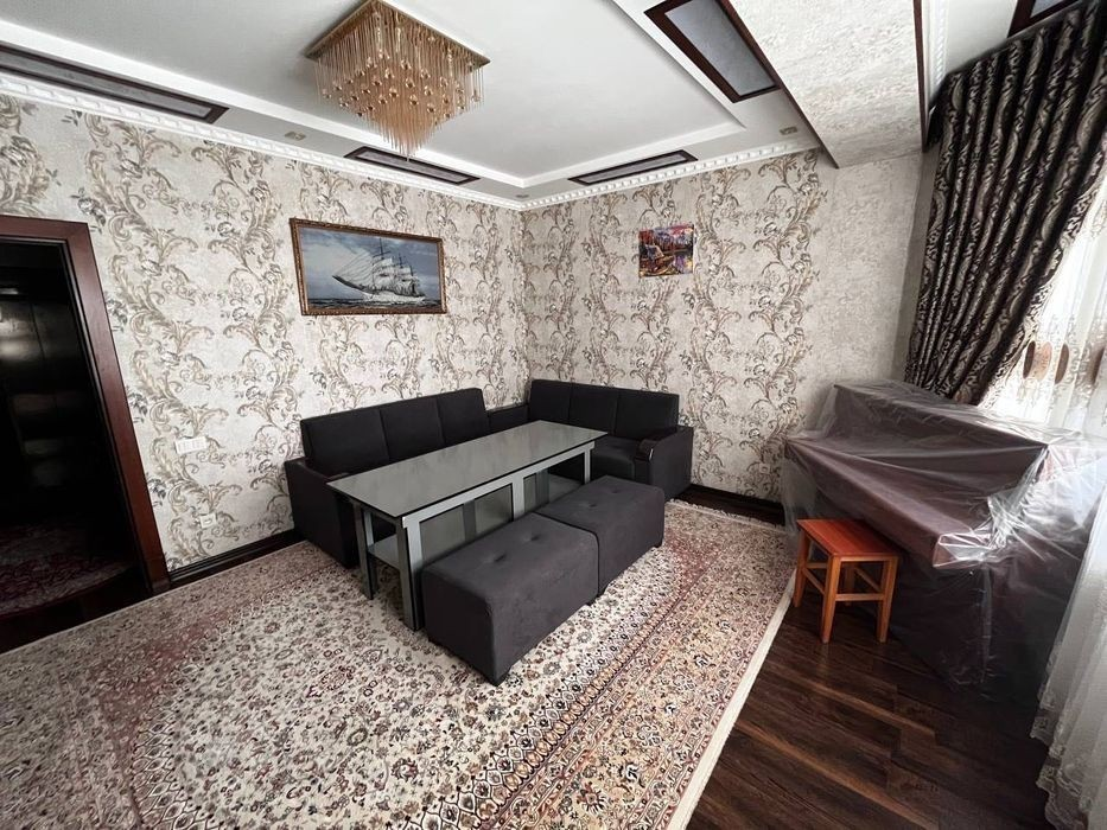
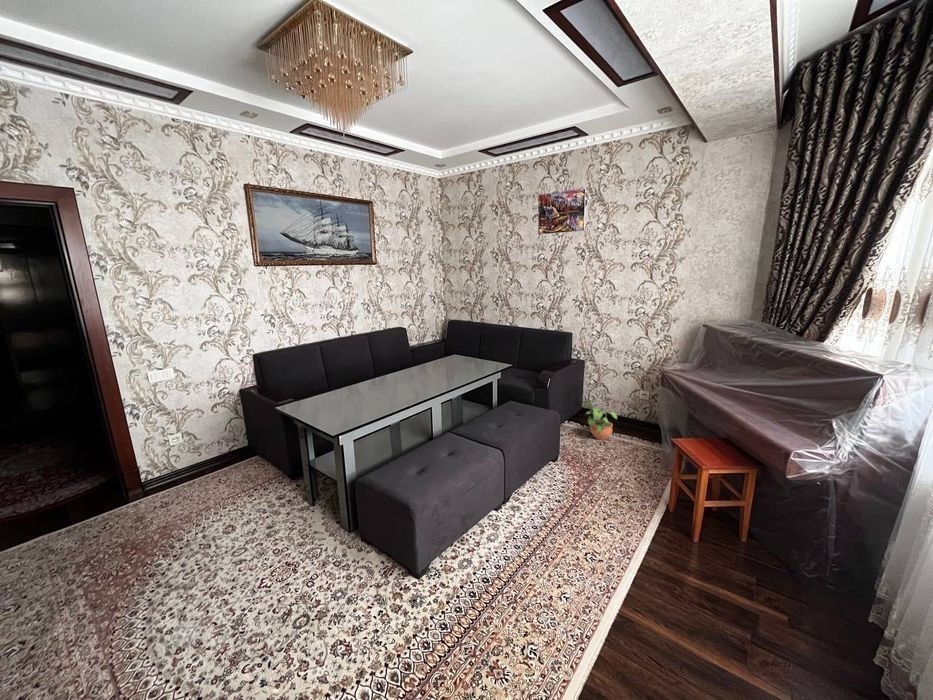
+ potted plant [582,399,618,441]
